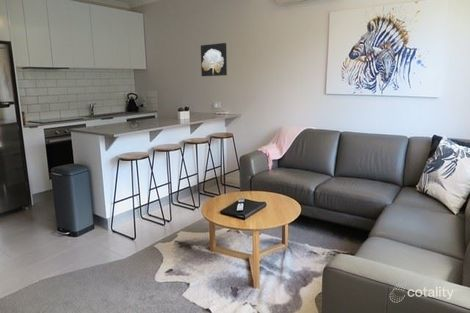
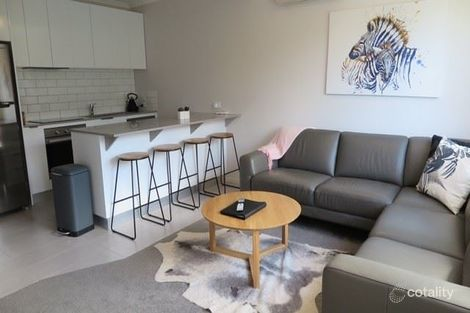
- wall art [200,42,228,77]
